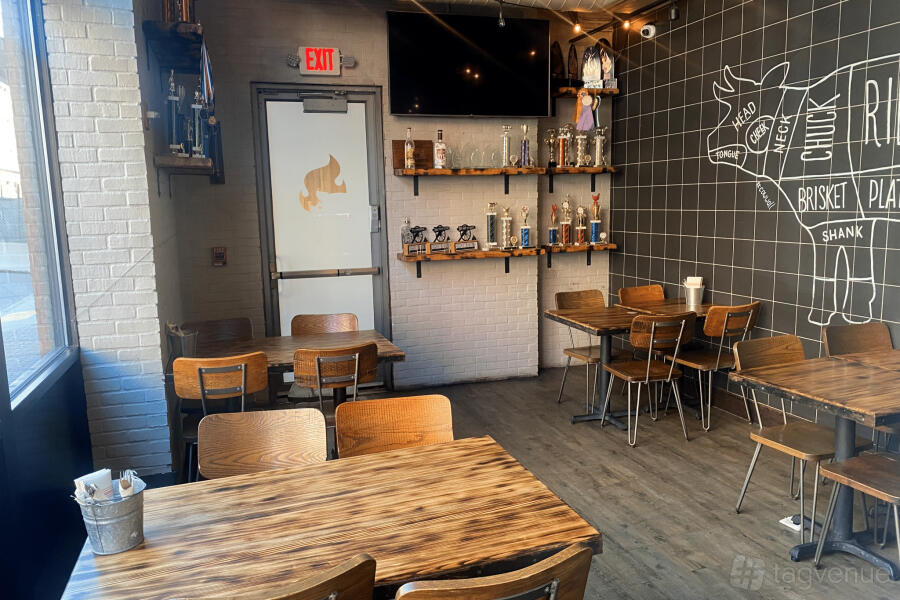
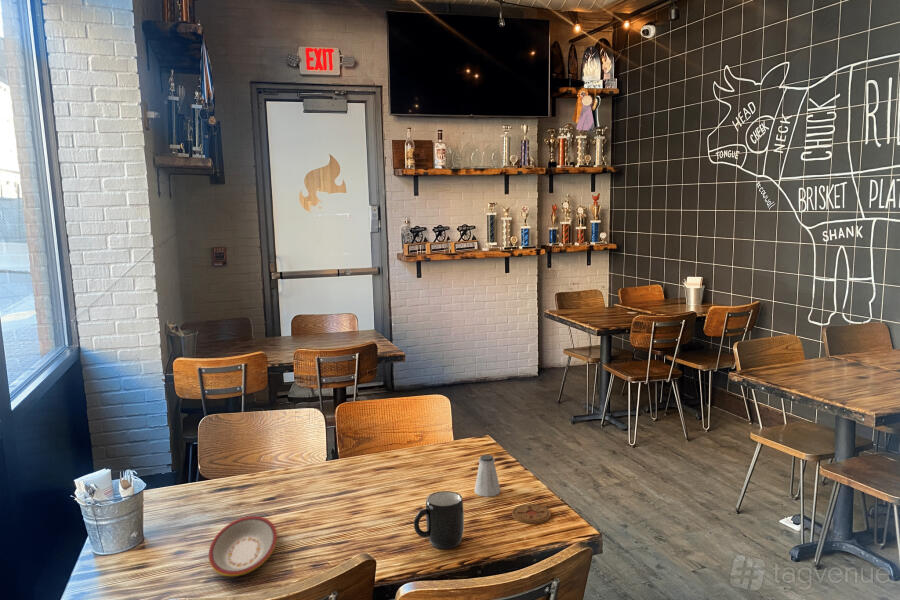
+ mug [413,490,465,550]
+ saltshaker [473,454,501,498]
+ plate [208,515,278,577]
+ coaster [511,503,552,525]
